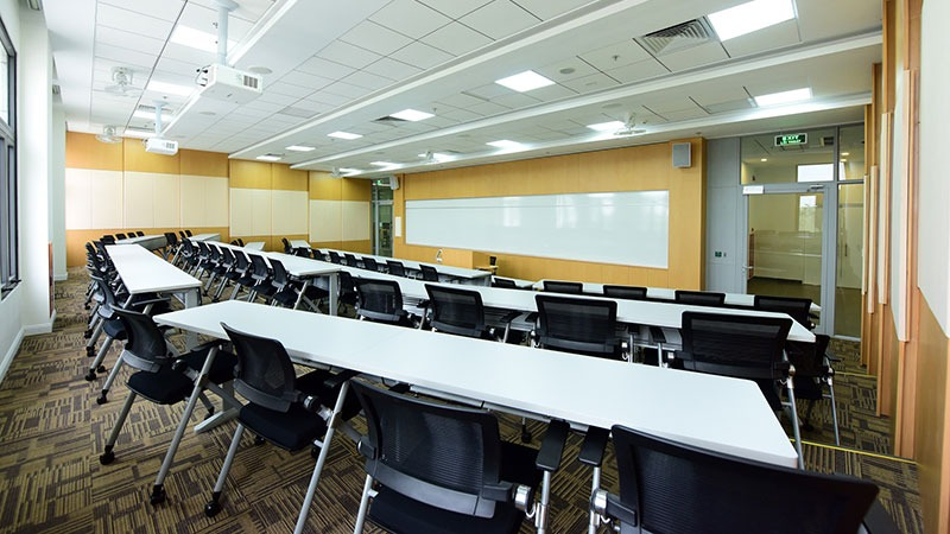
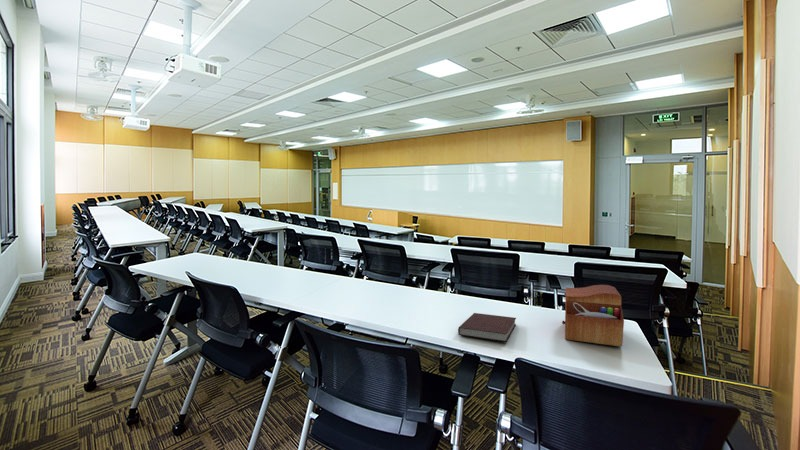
+ notebook [457,312,517,343]
+ sewing box [561,284,625,347]
